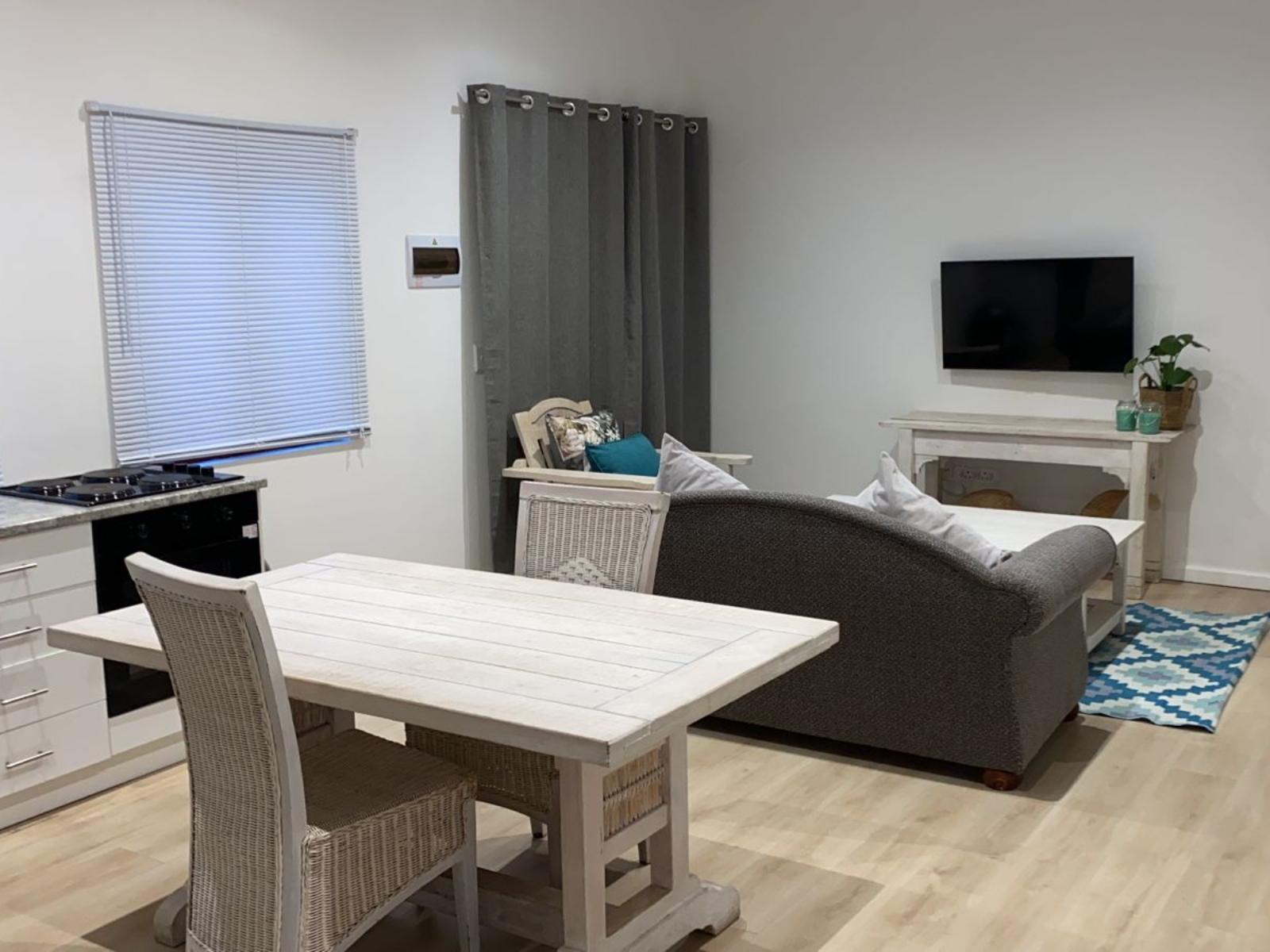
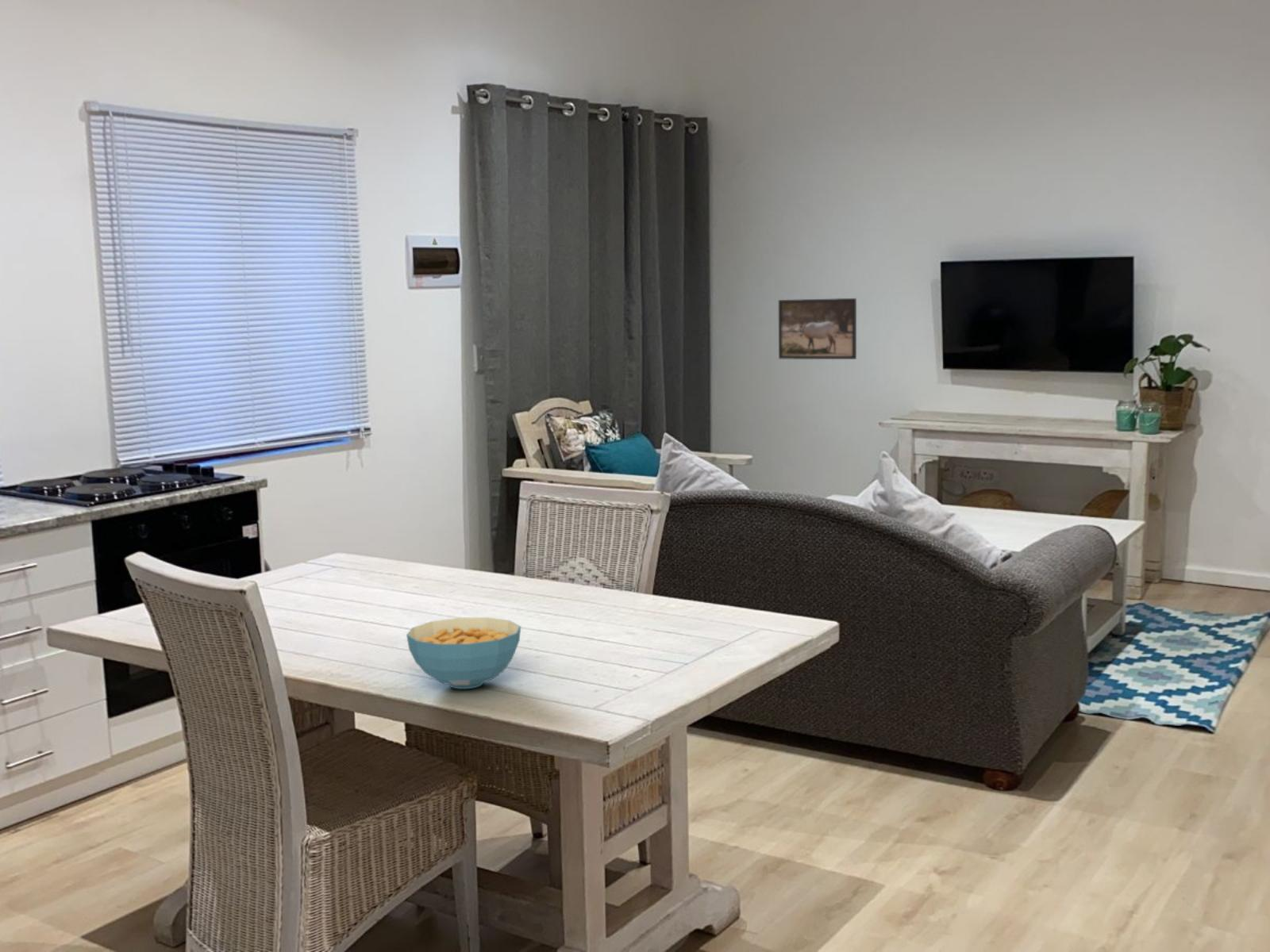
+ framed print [778,298,857,360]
+ cereal bowl [406,616,521,689]
